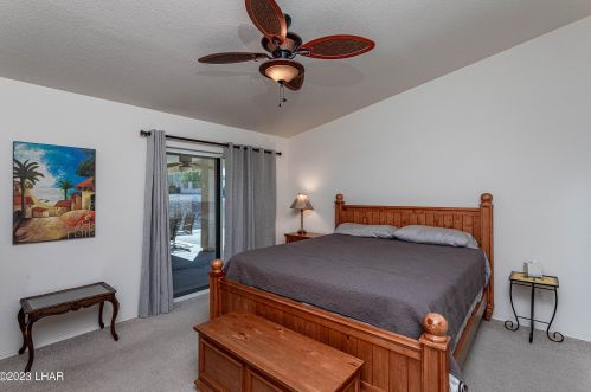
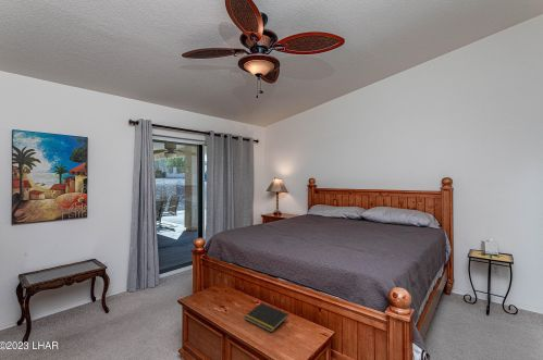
+ notepad [243,302,289,333]
